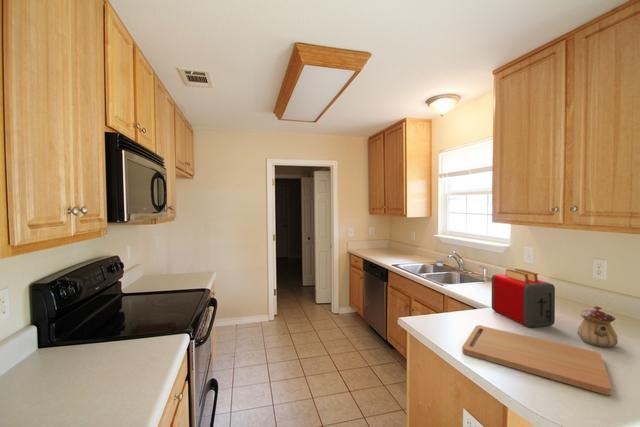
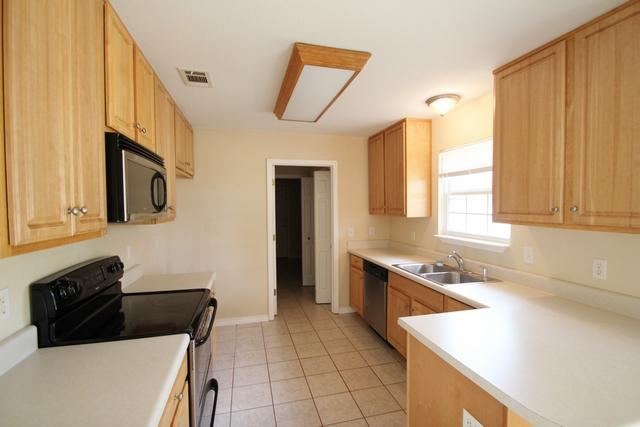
- toaster [491,268,556,328]
- cutting board [461,324,612,396]
- teapot [577,305,619,349]
